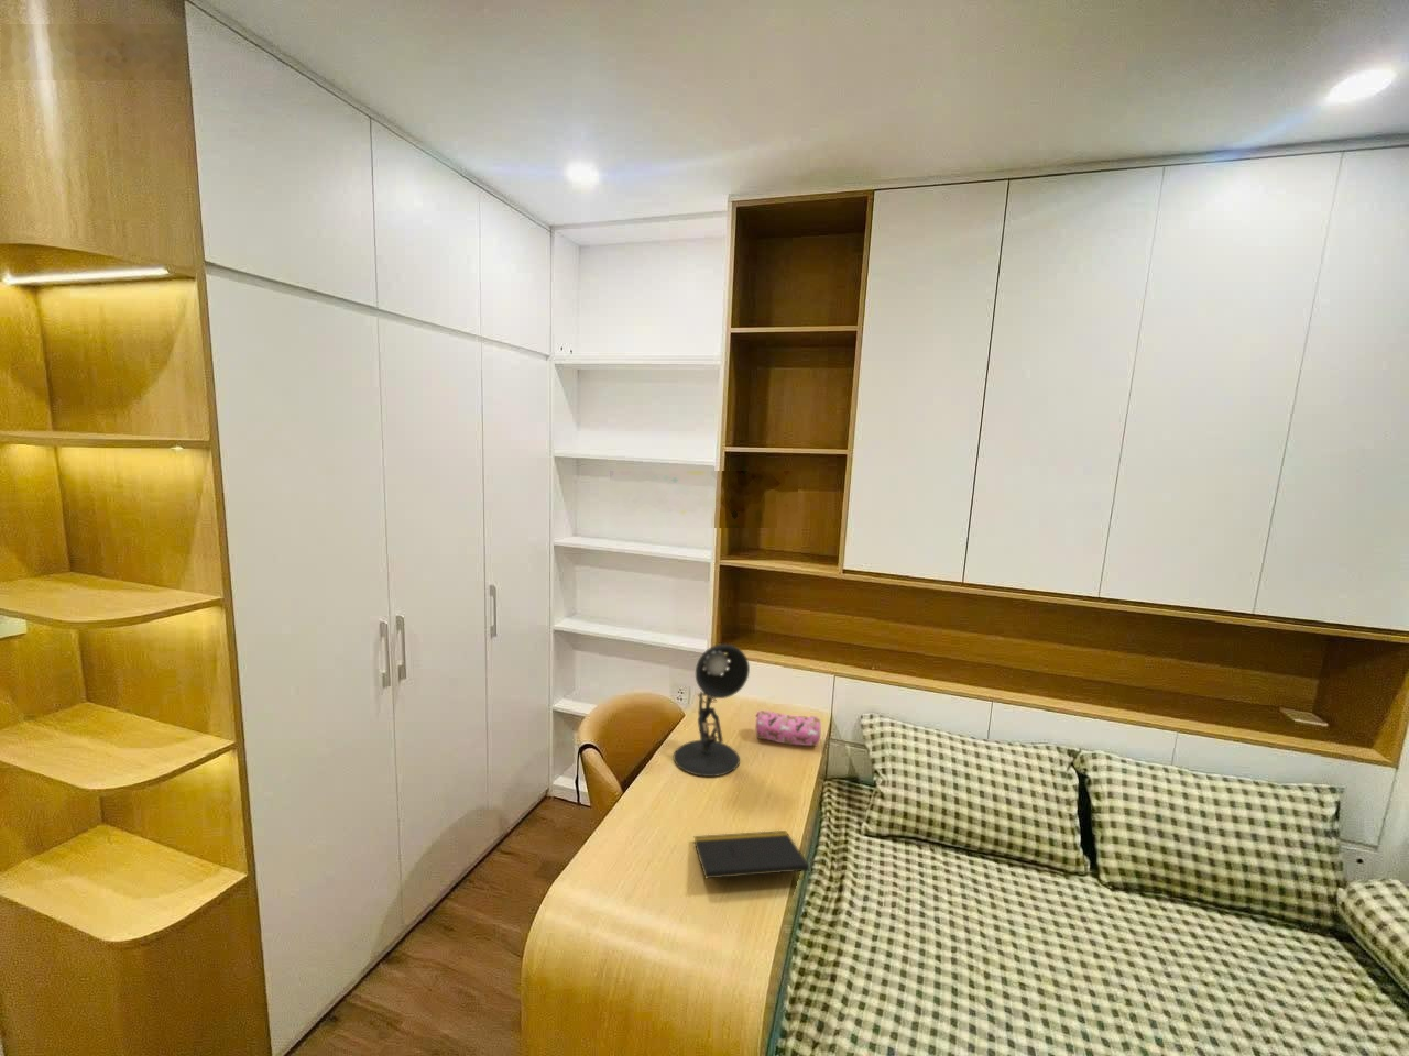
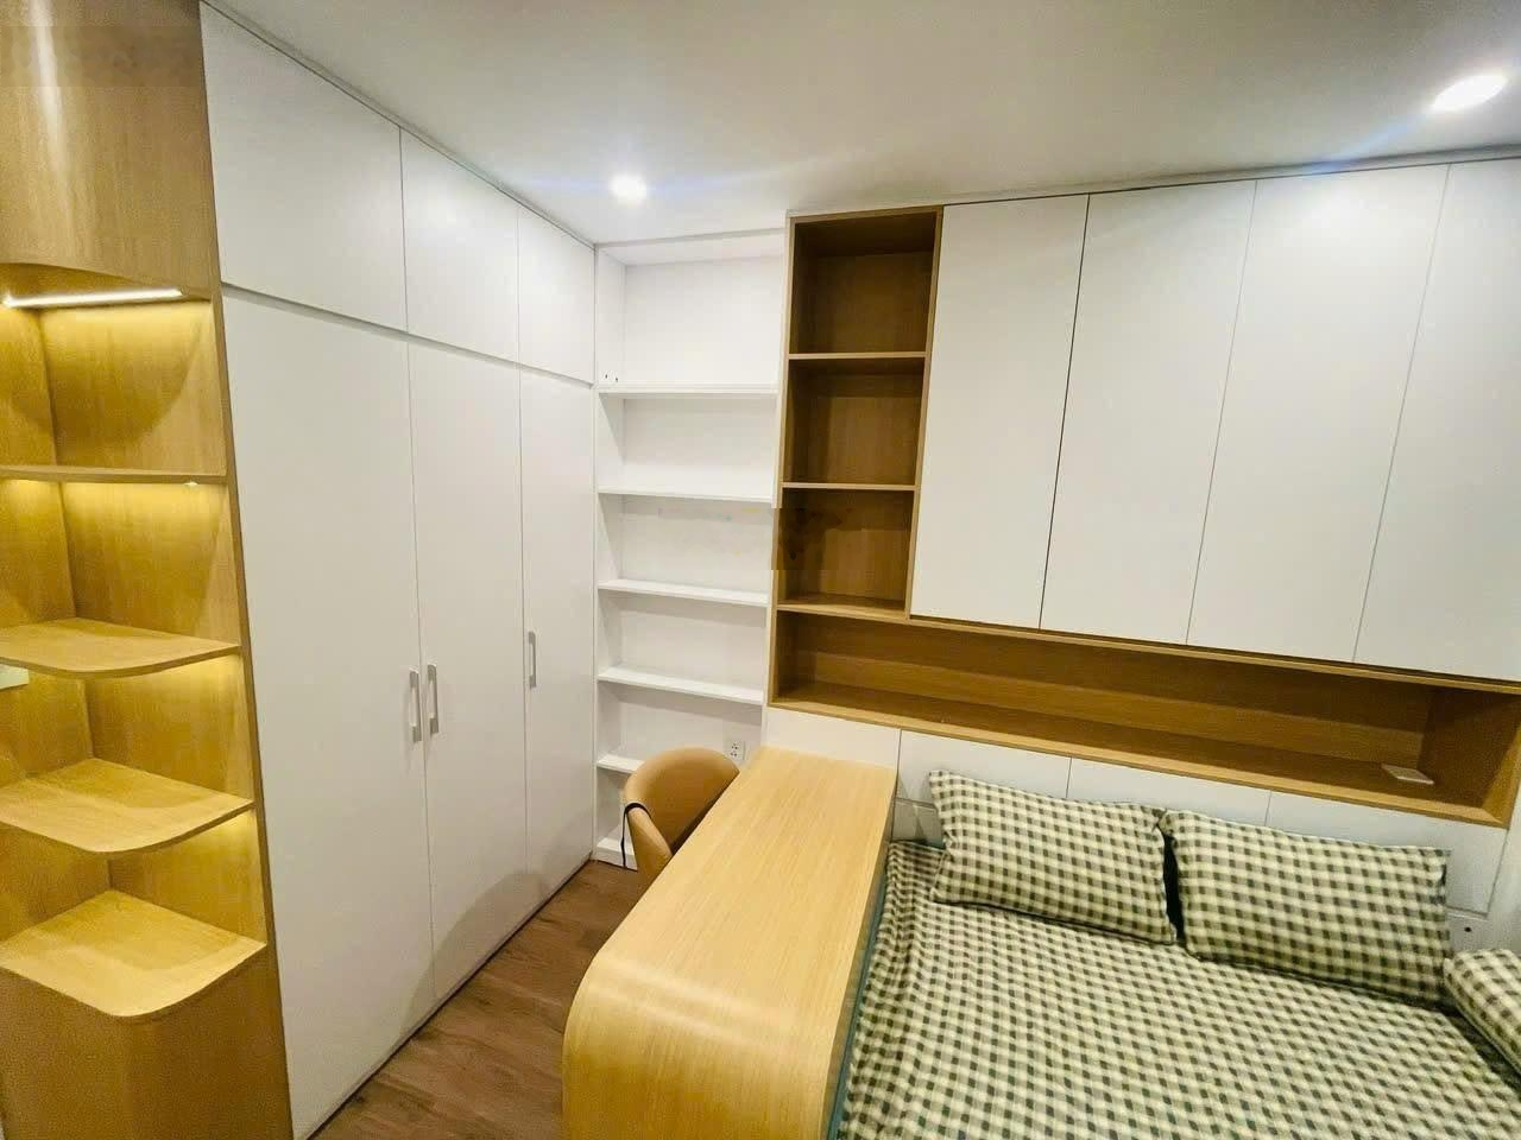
- notepad [692,830,811,883]
- pencil case [754,710,822,747]
- desk lamp [672,643,751,778]
